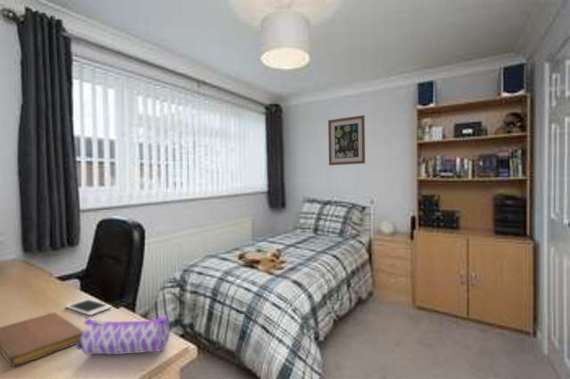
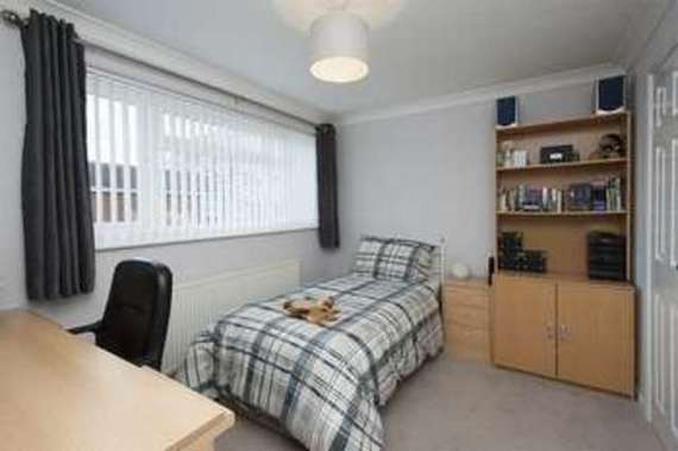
- cell phone [65,298,113,316]
- wall art [327,114,366,166]
- notebook [0,312,84,367]
- pencil case [75,314,171,356]
